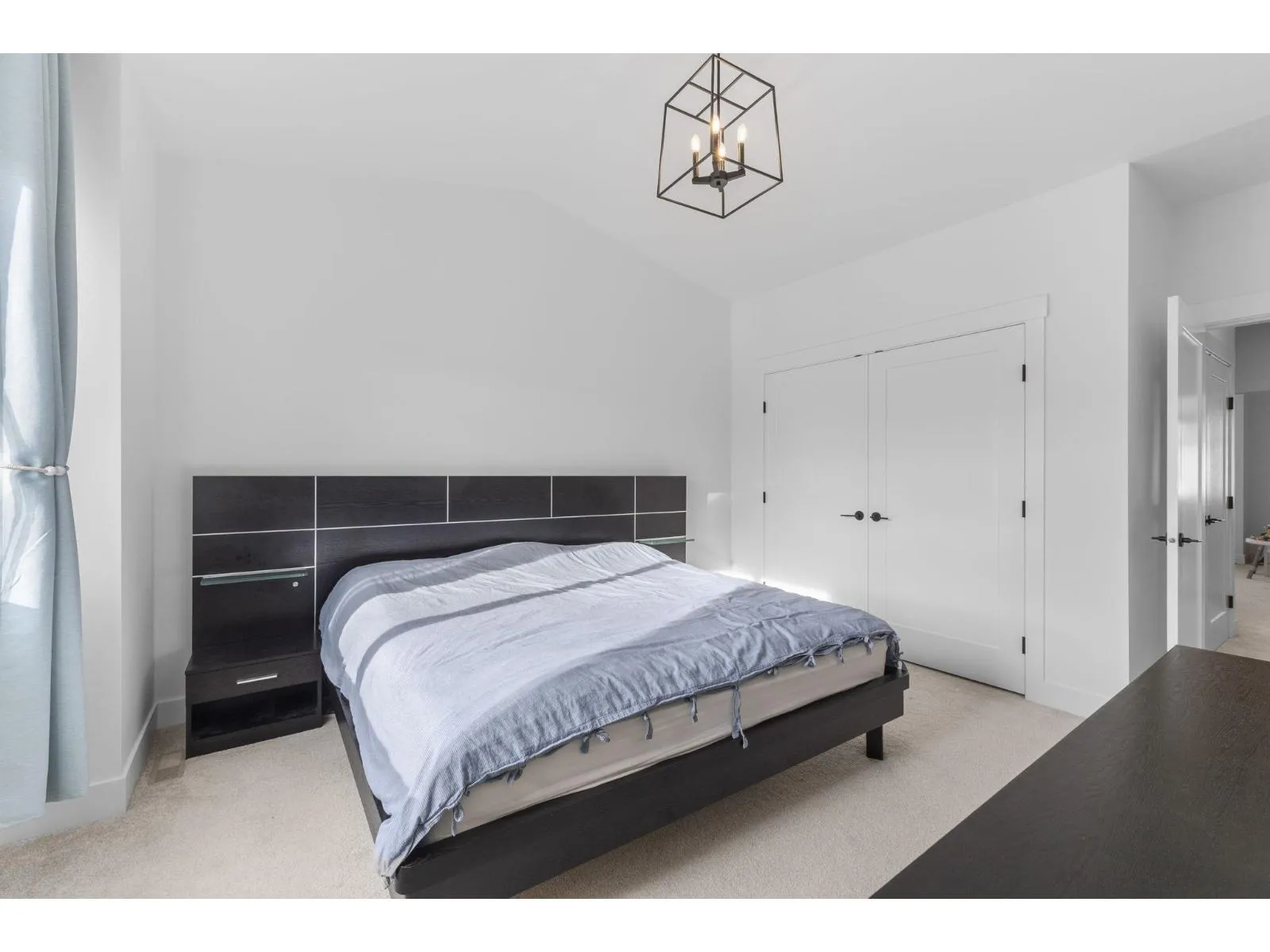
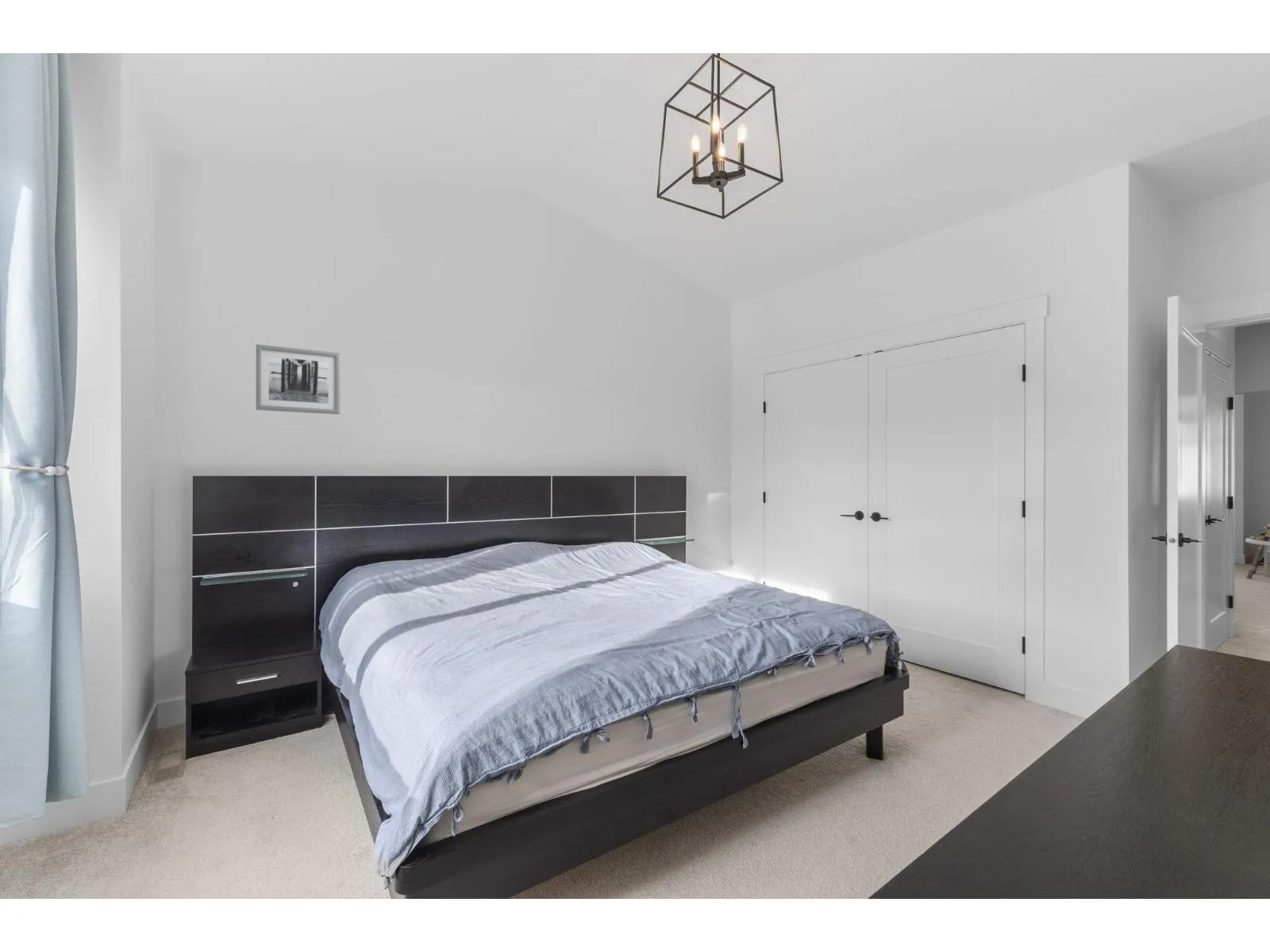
+ wall art [256,344,341,415]
